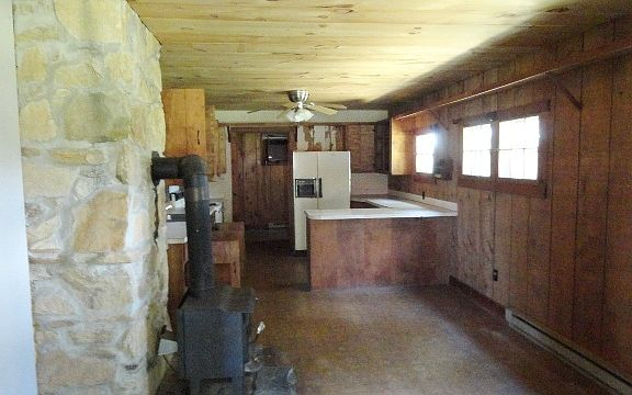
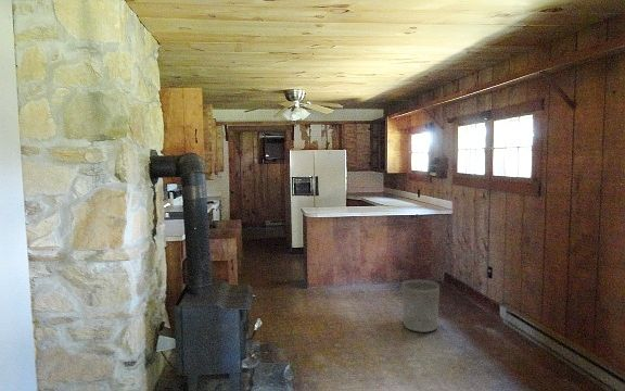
+ waste bin [400,279,441,333]
